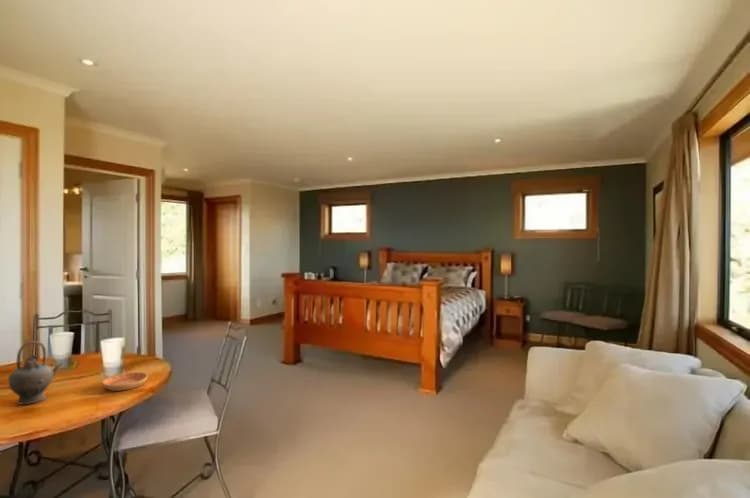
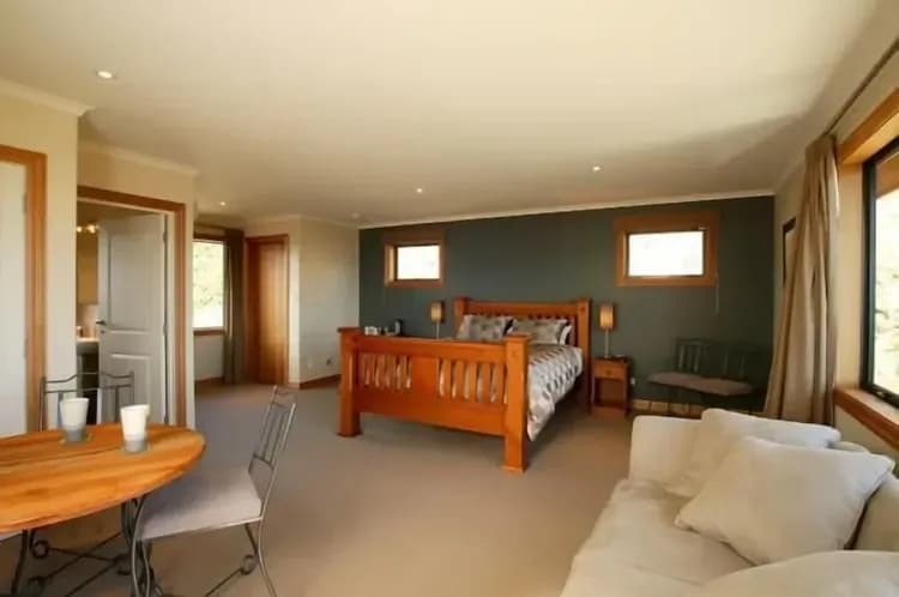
- teapot [7,340,64,405]
- saucer [101,371,149,392]
